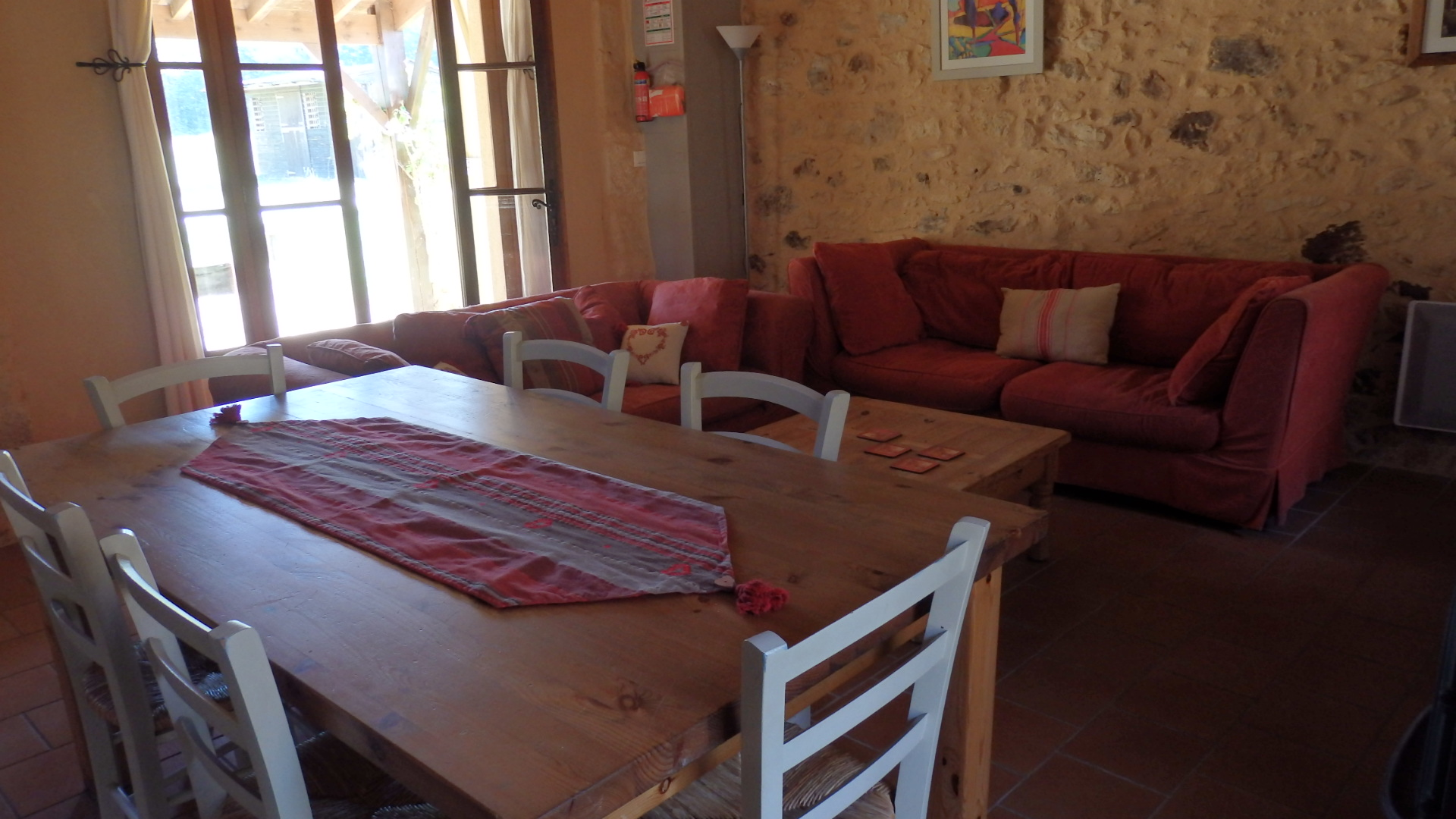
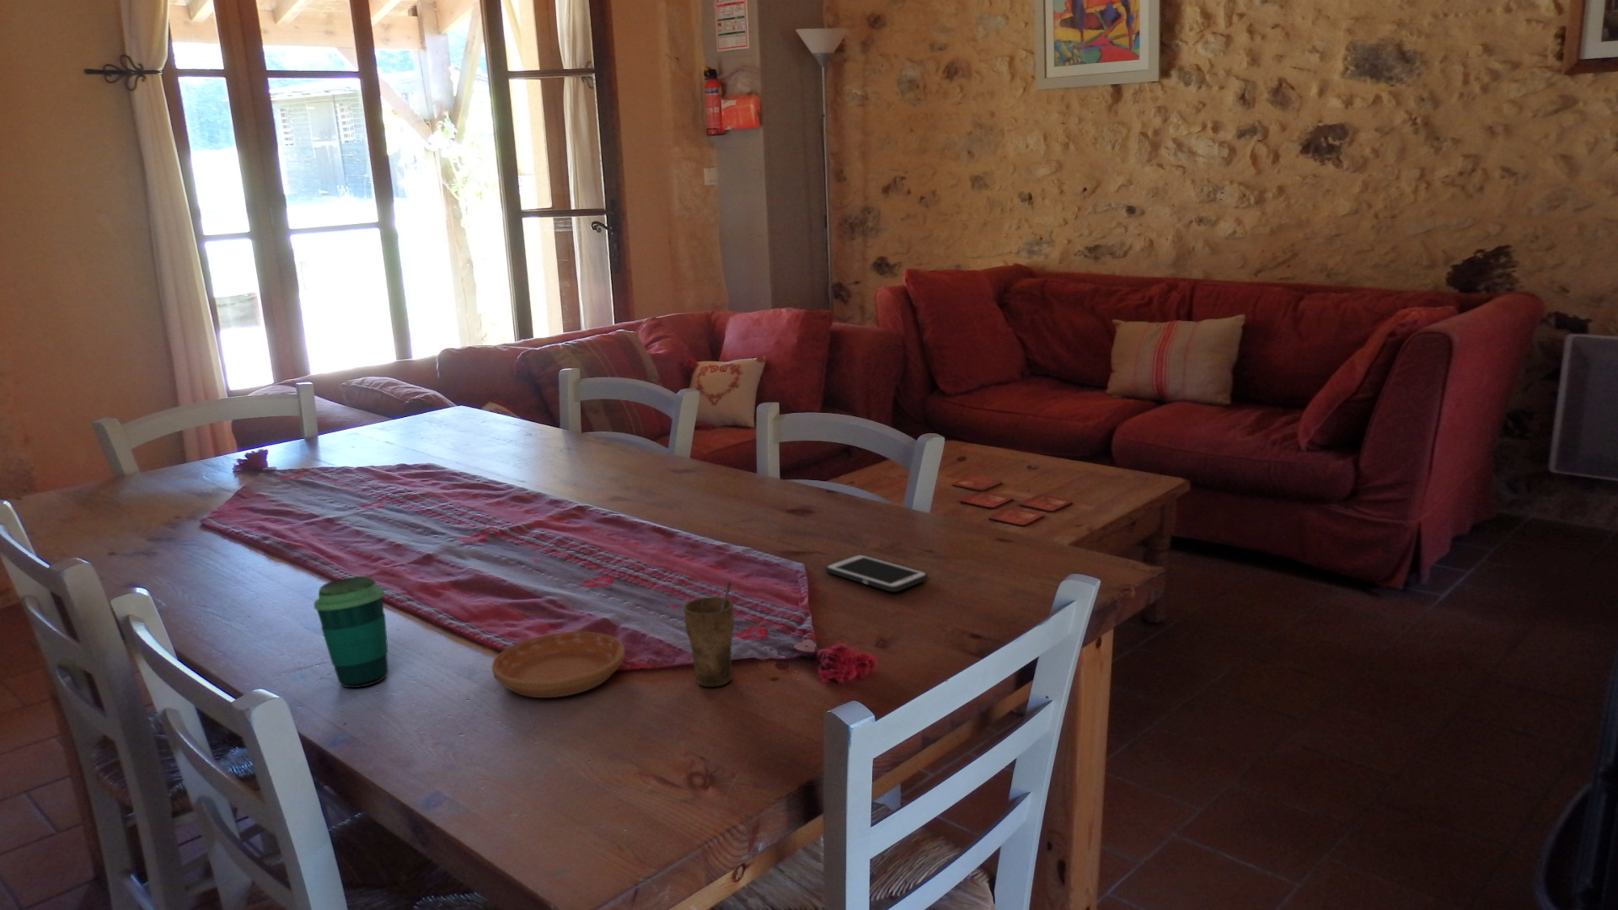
+ cell phone [825,553,929,592]
+ cup [682,580,735,688]
+ saucer [491,631,626,699]
+ cup [313,576,389,689]
